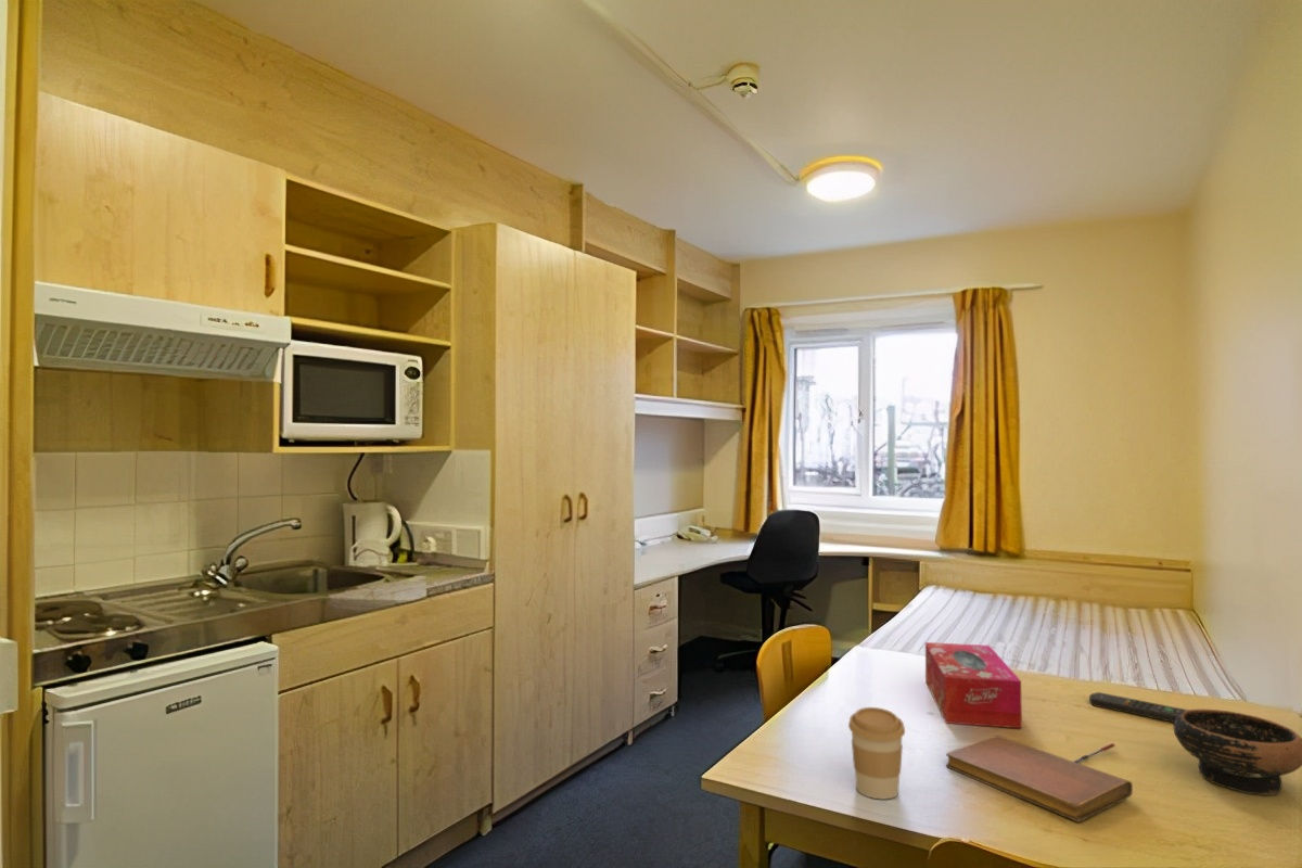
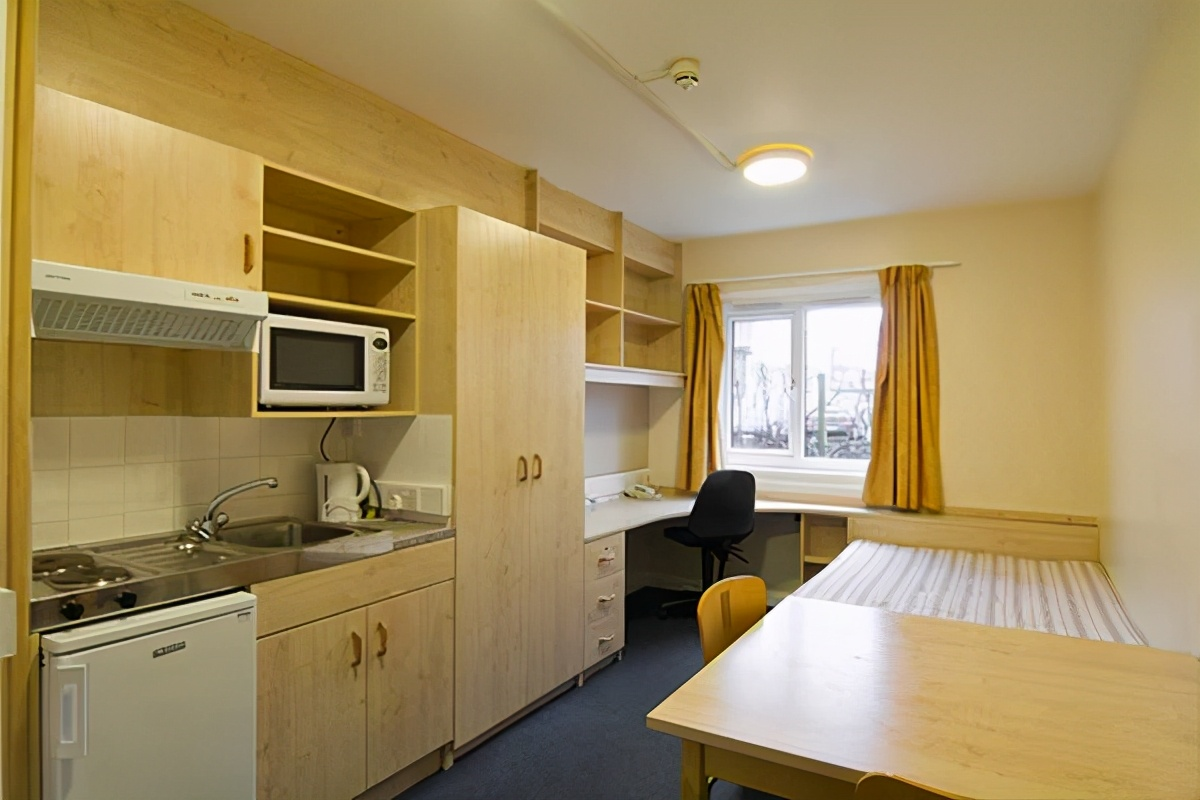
- pen [1073,742,1116,764]
- tissue box [924,641,1023,729]
- bowl [1173,709,1302,796]
- coffee cup [847,706,906,800]
- remote control [1088,691,1188,724]
- notebook [945,735,1134,822]
